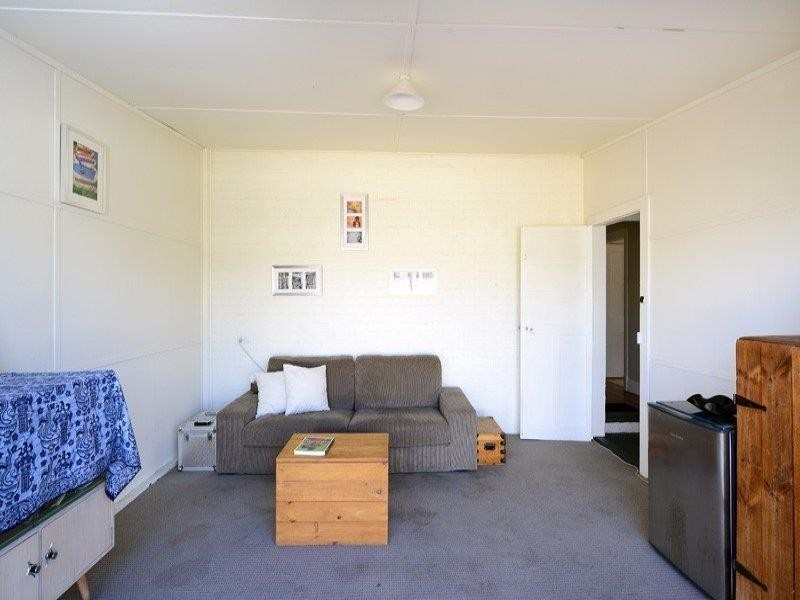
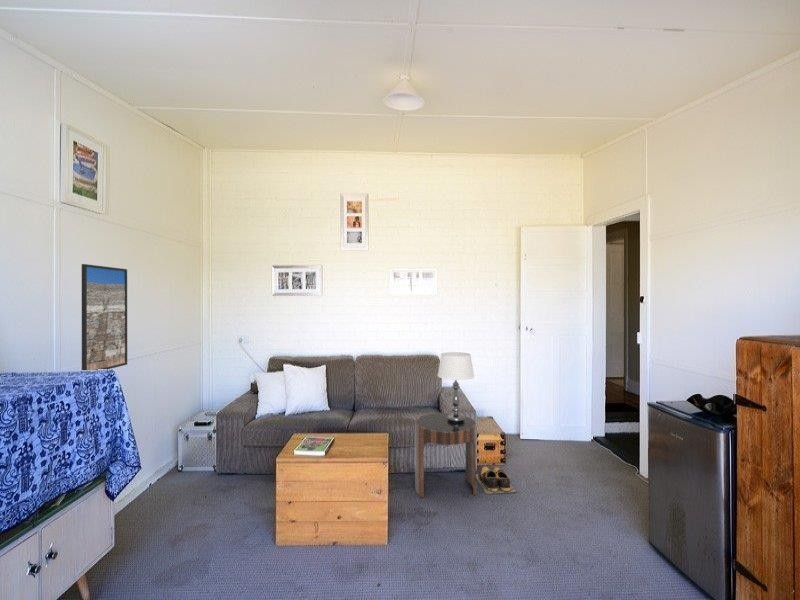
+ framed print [81,263,128,371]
+ side table [414,412,477,499]
+ table lamp [437,351,475,423]
+ shoes [476,466,517,495]
